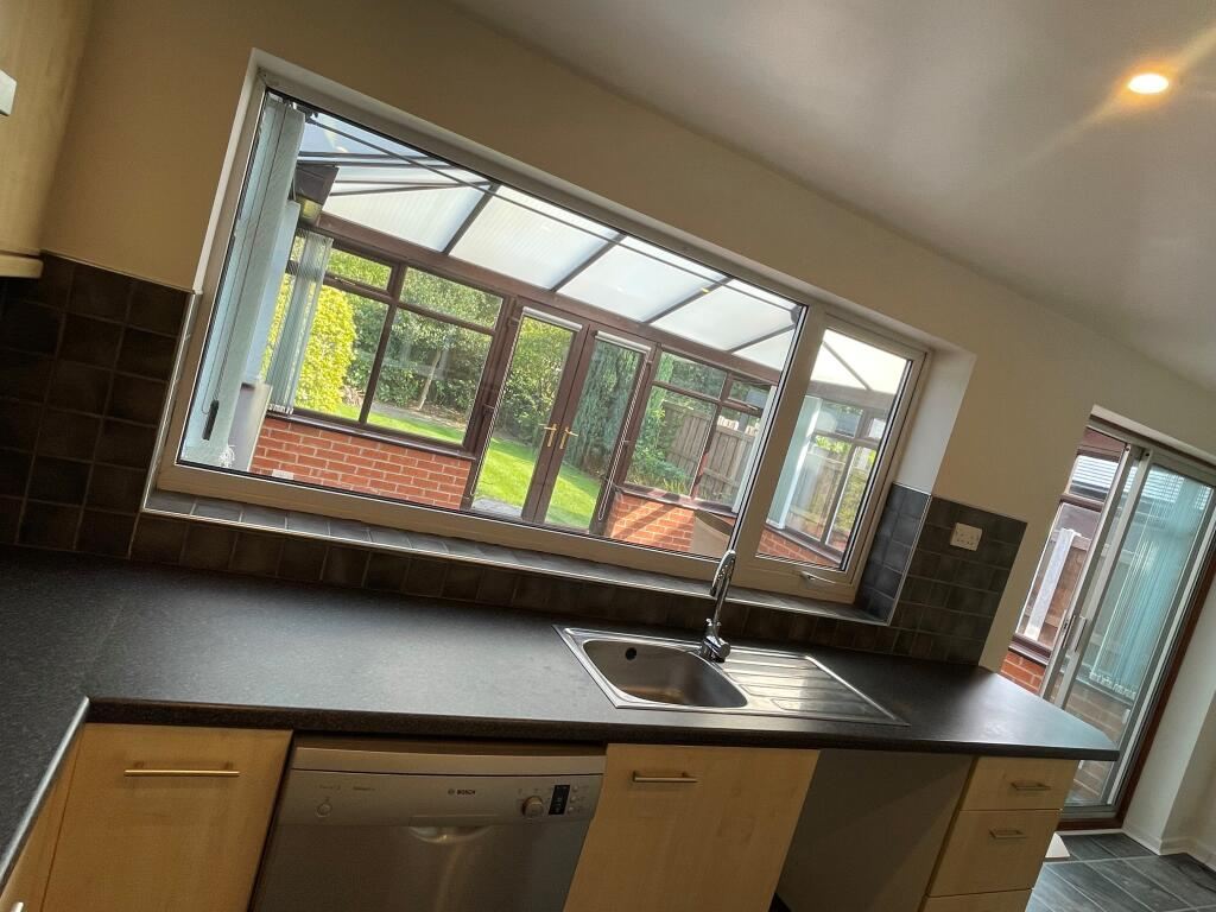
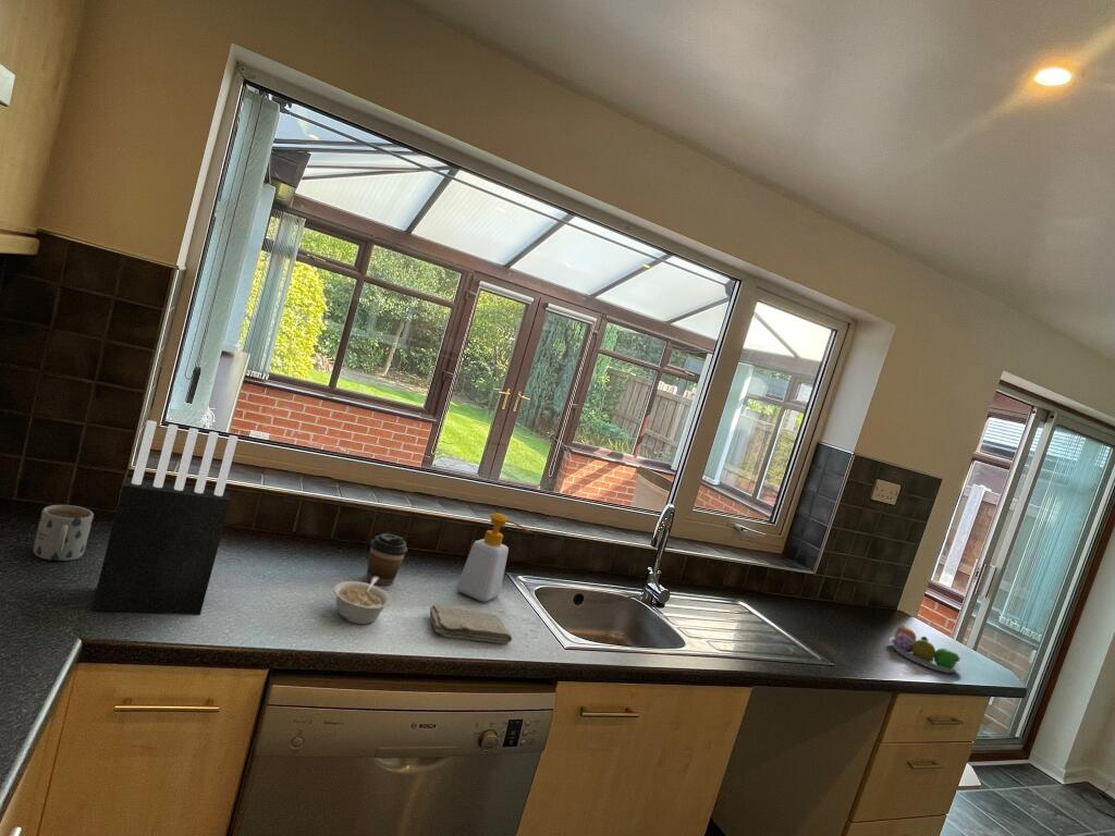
+ legume [332,577,392,625]
+ mug [33,504,95,562]
+ coffee cup [365,532,408,587]
+ knife block [90,419,238,616]
+ soap bottle [455,513,530,603]
+ washcloth [429,604,513,644]
+ fruit bowl [889,625,964,674]
